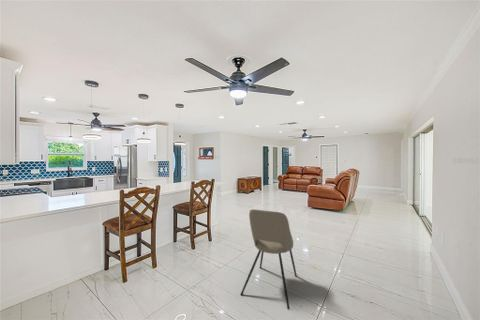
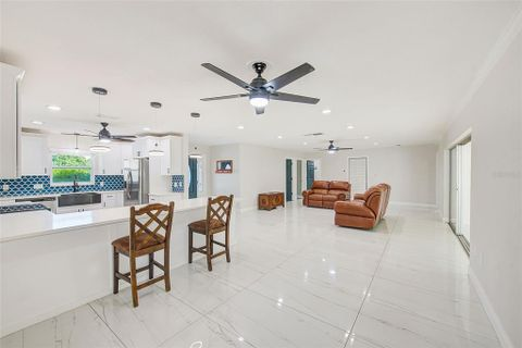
- dining chair [239,209,298,310]
